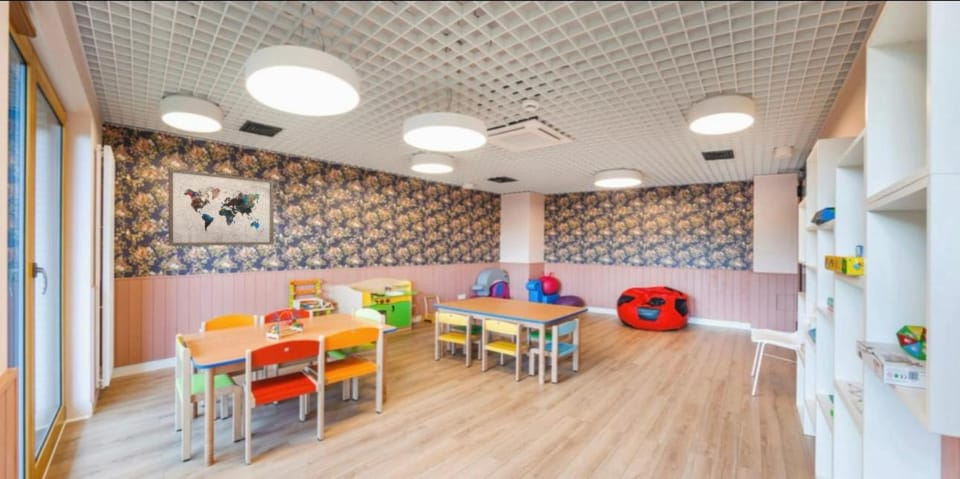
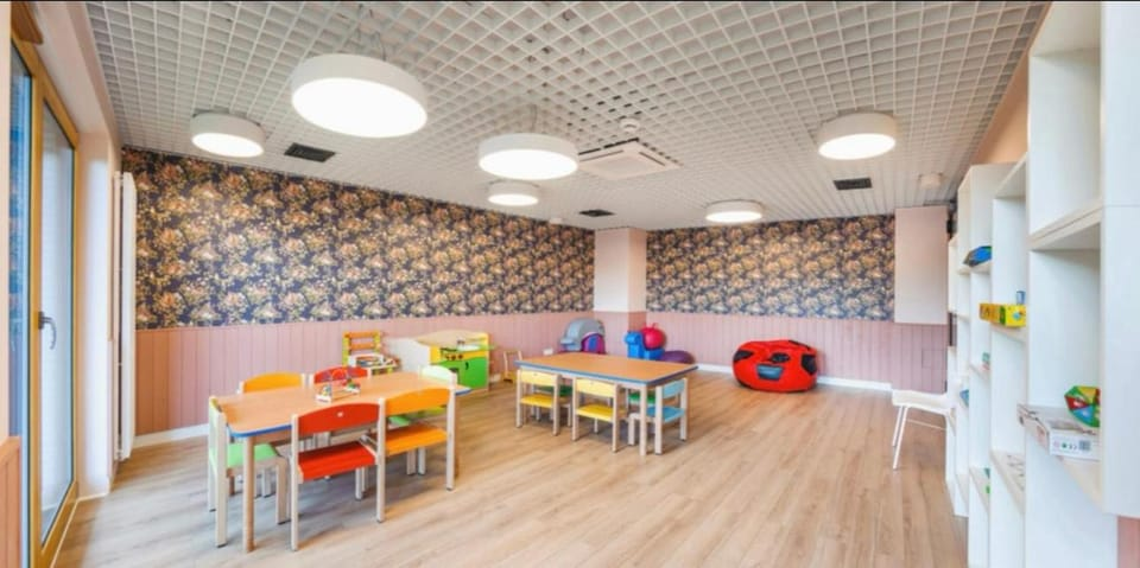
- wall art [168,168,275,247]
